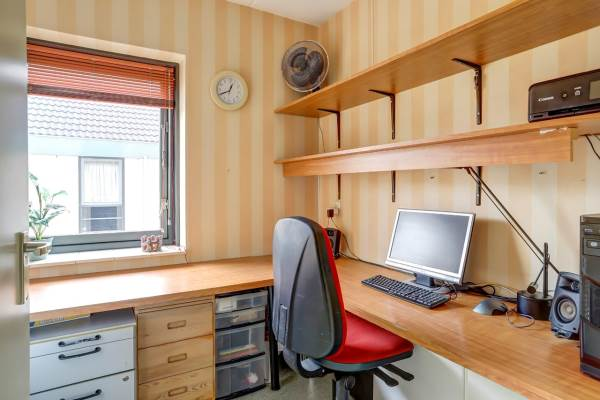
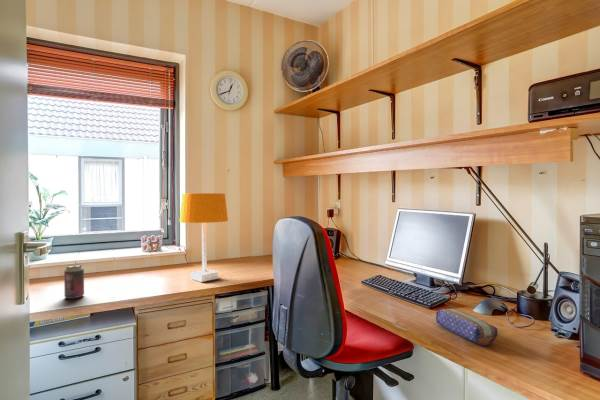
+ beverage can [63,263,85,300]
+ desk lamp [179,192,229,283]
+ pencil case [435,308,499,347]
